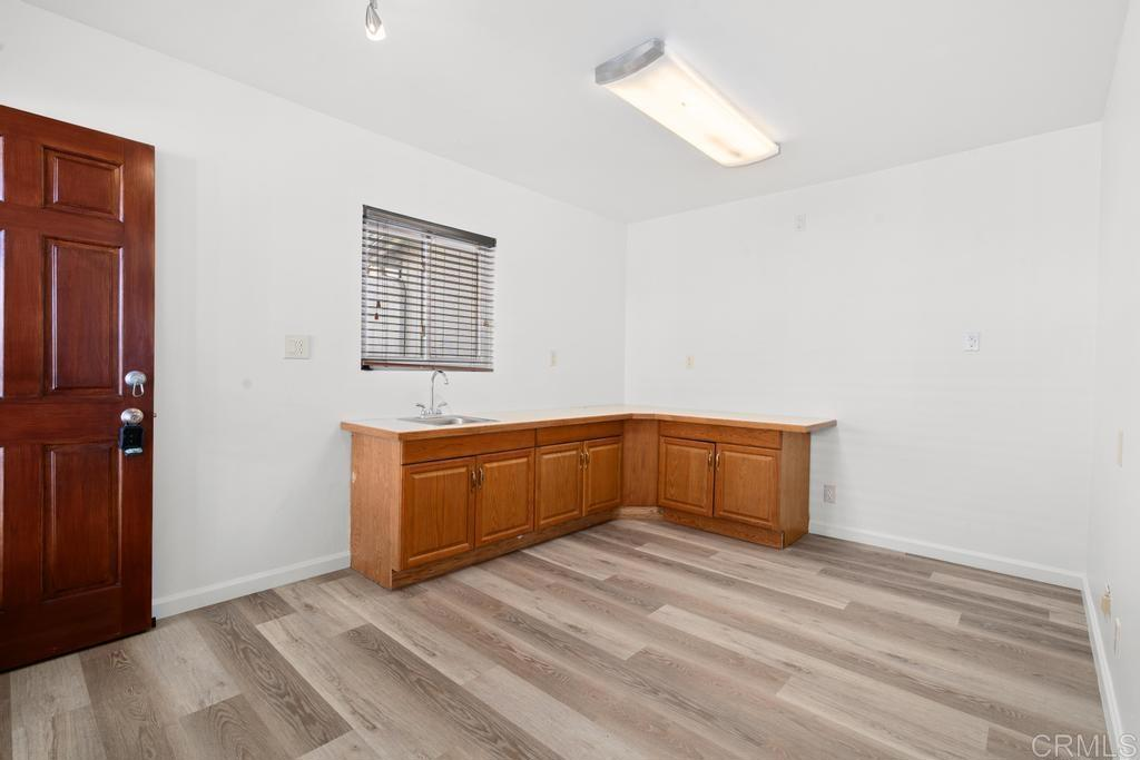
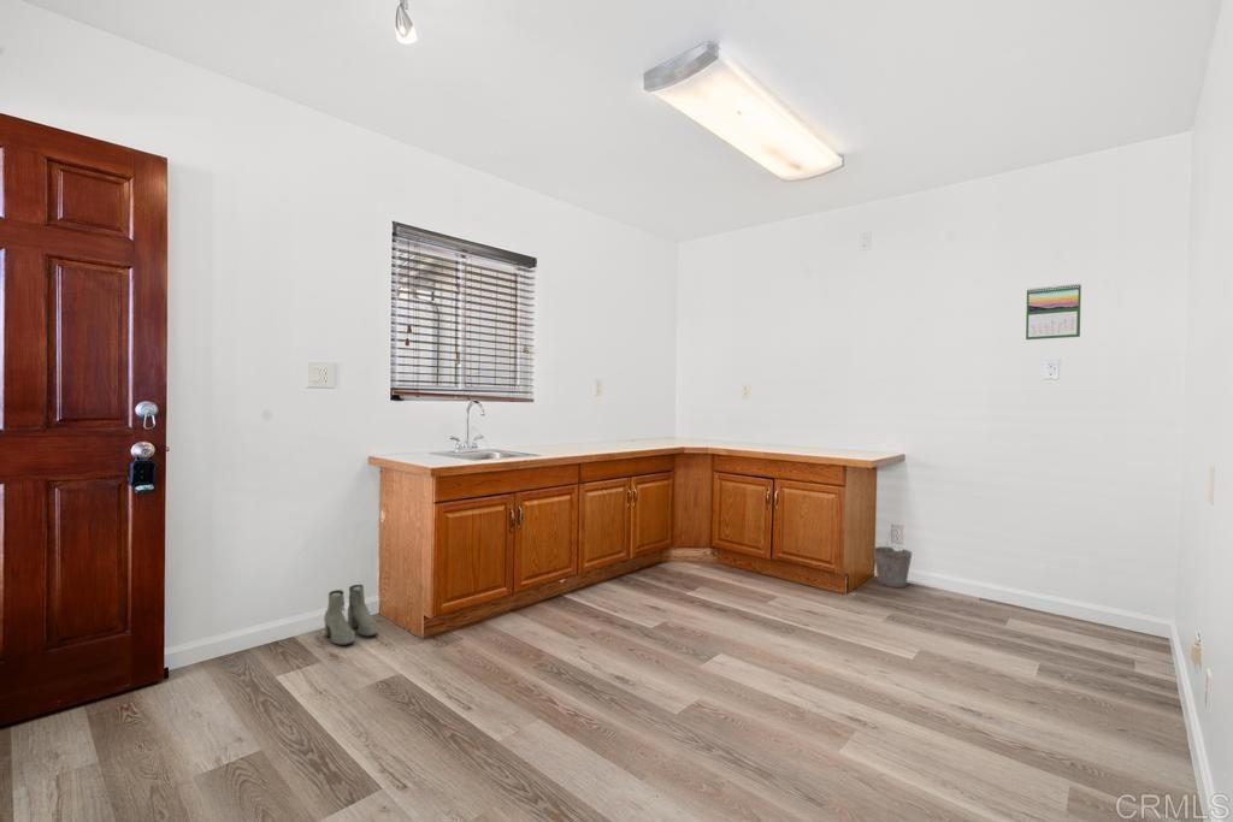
+ calendar [1025,283,1082,341]
+ boots [323,584,379,646]
+ bucket [872,528,913,589]
